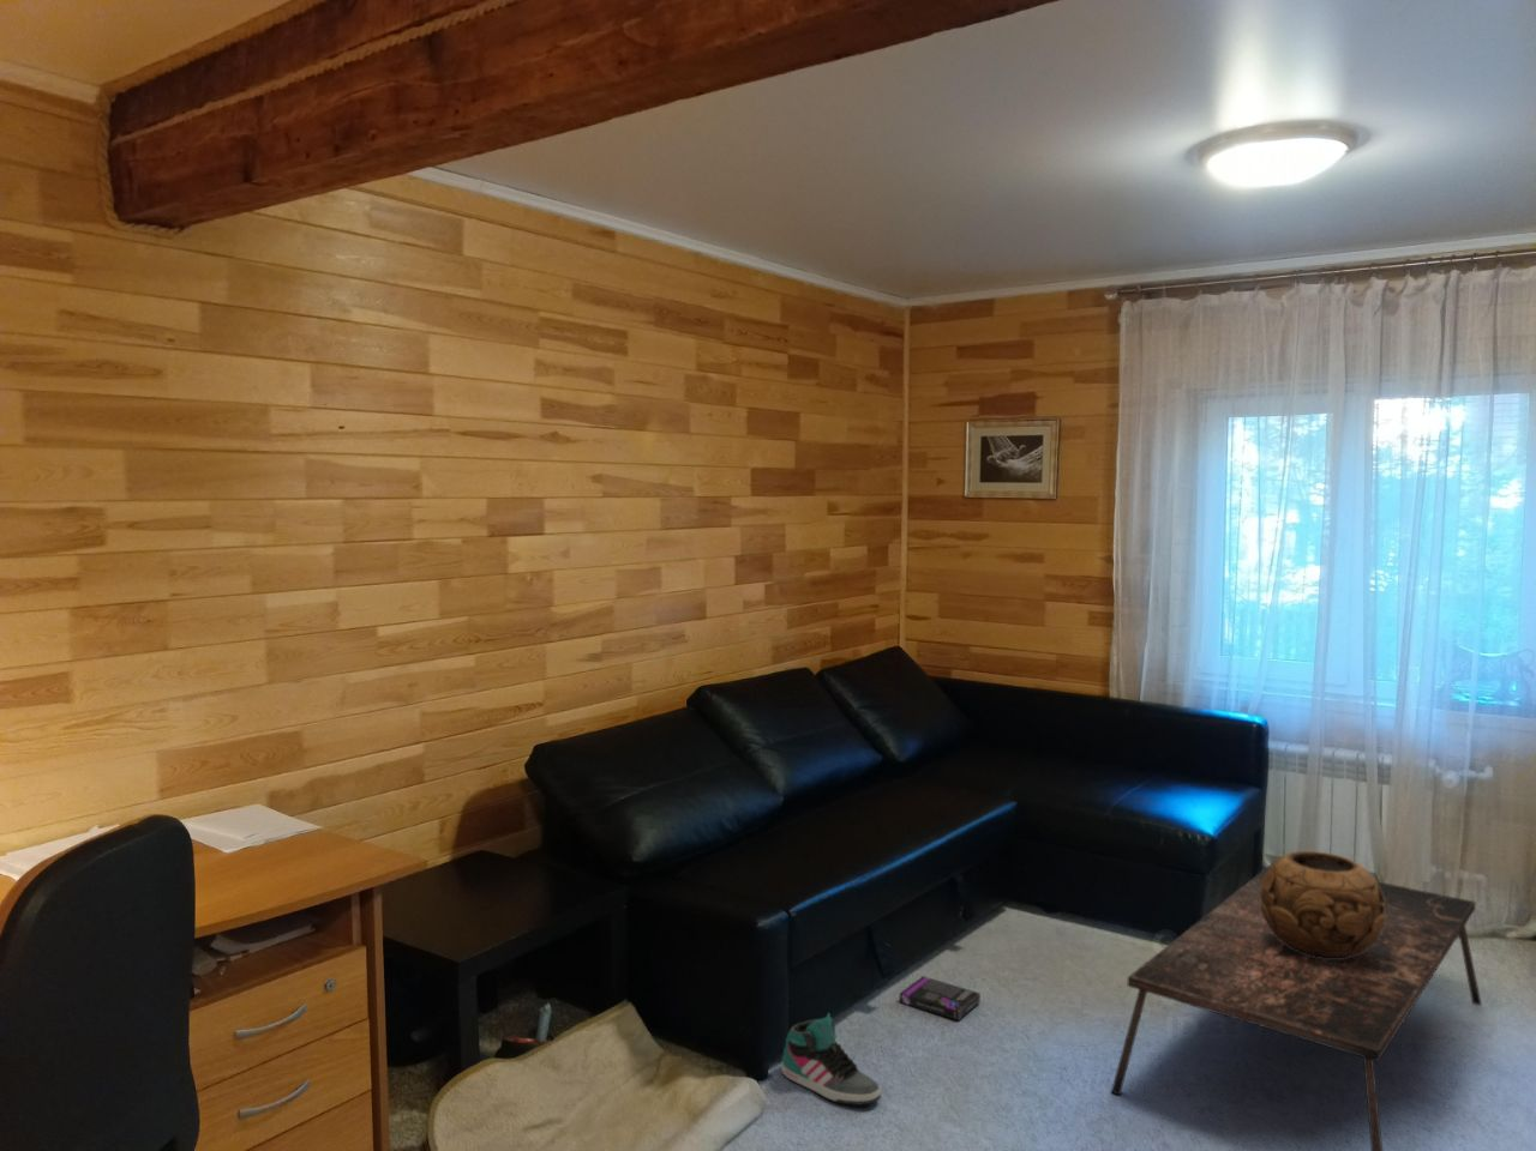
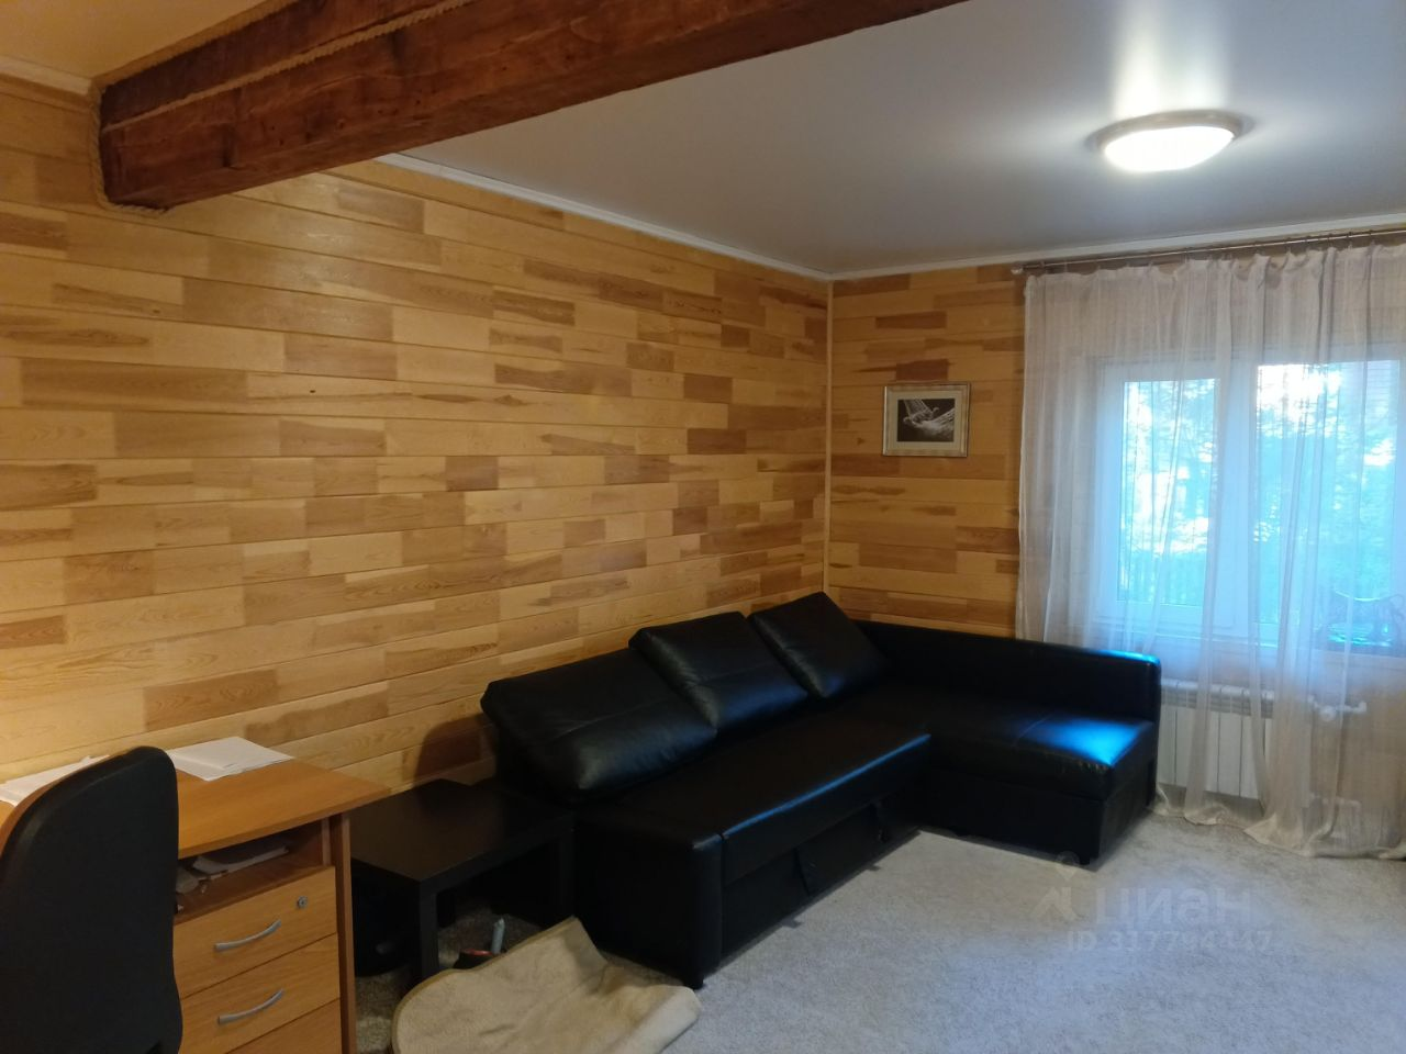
- box [899,974,982,1022]
- decorative bowl [1260,850,1385,958]
- coffee table [1110,861,1483,1151]
- sneaker [781,1012,882,1106]
